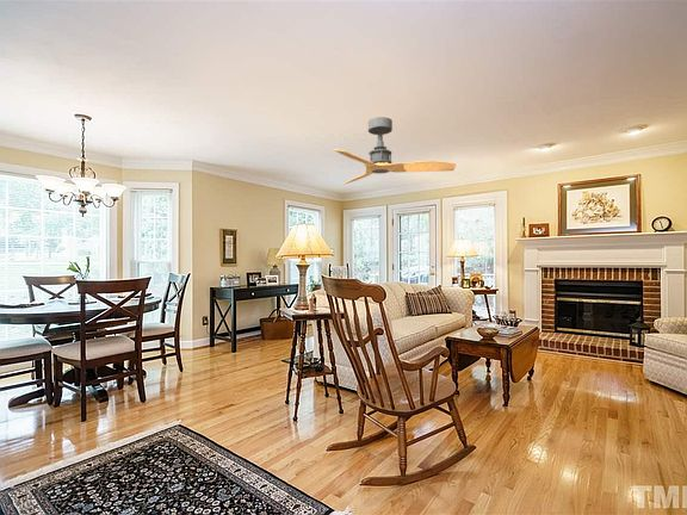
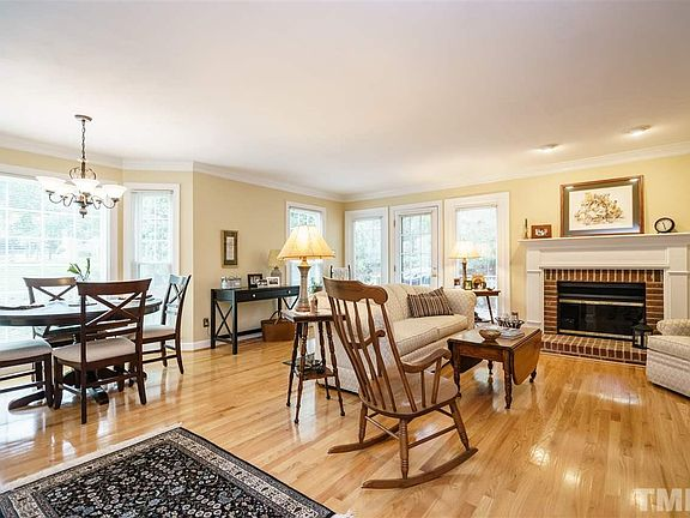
- ceiling fan [333,116,457,185]
